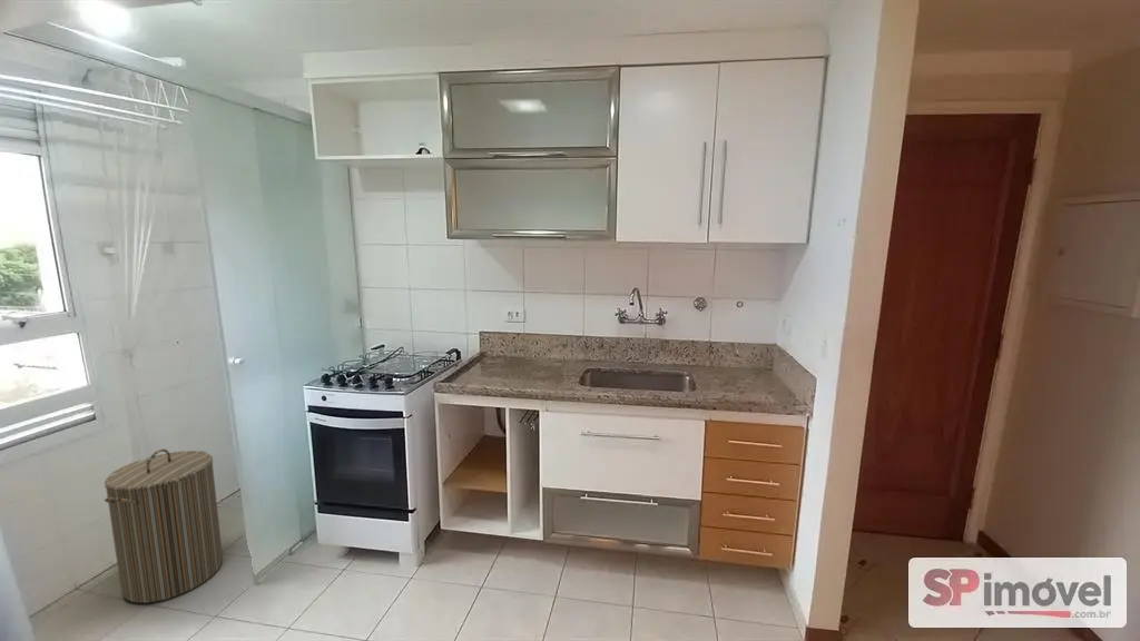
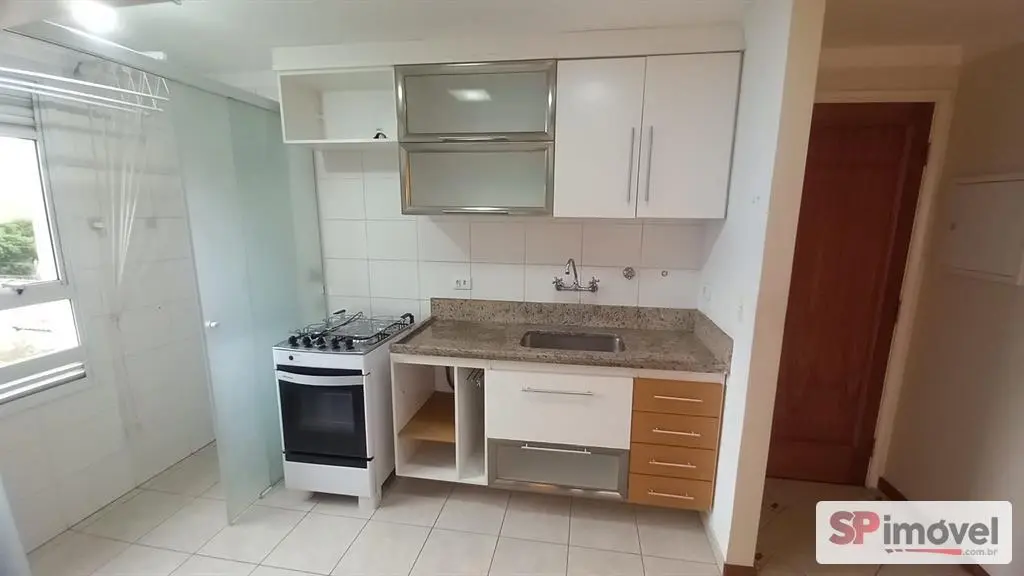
- laundry hamper [104,448,224,604]
